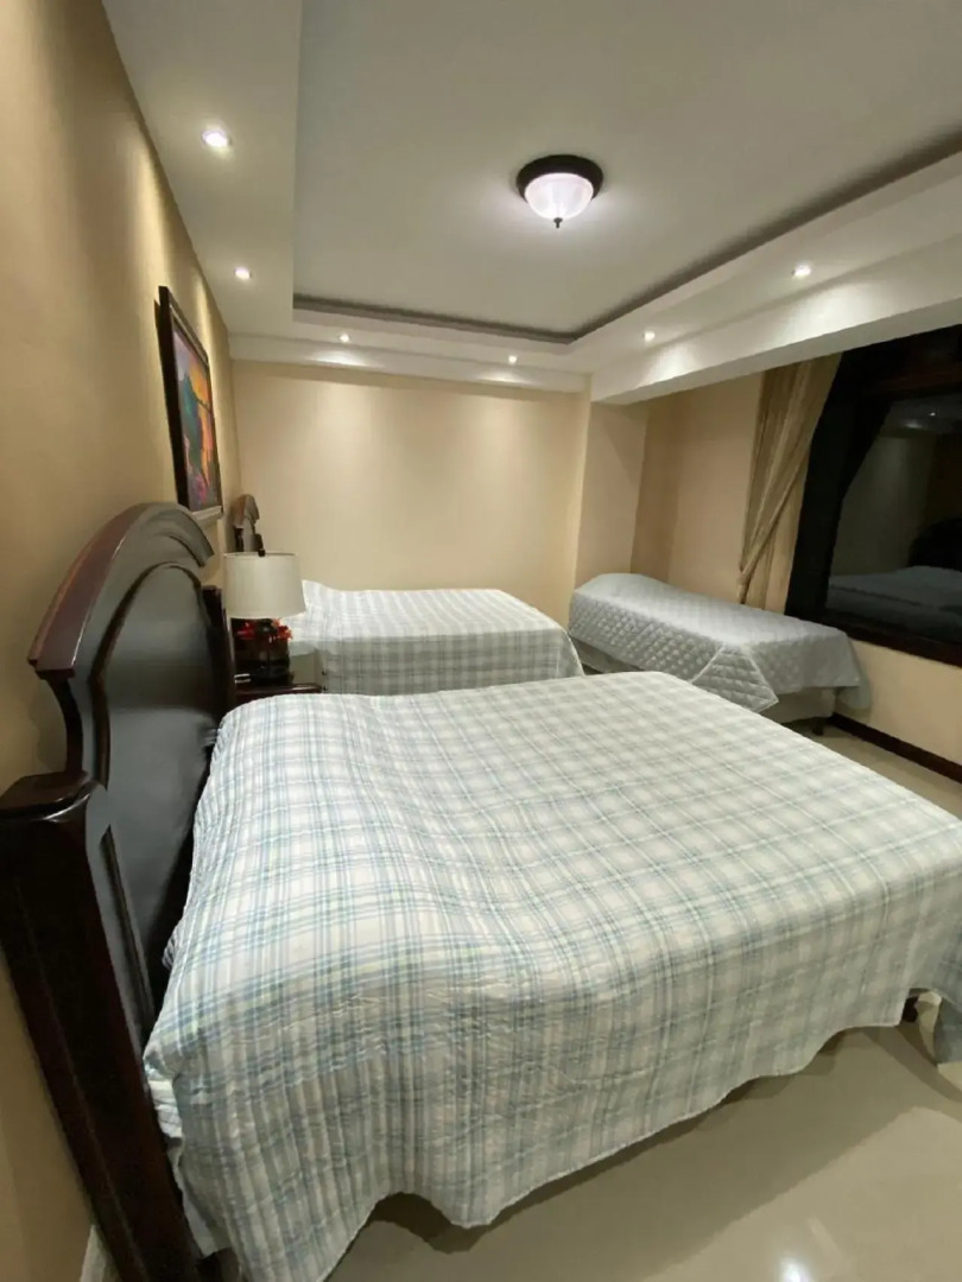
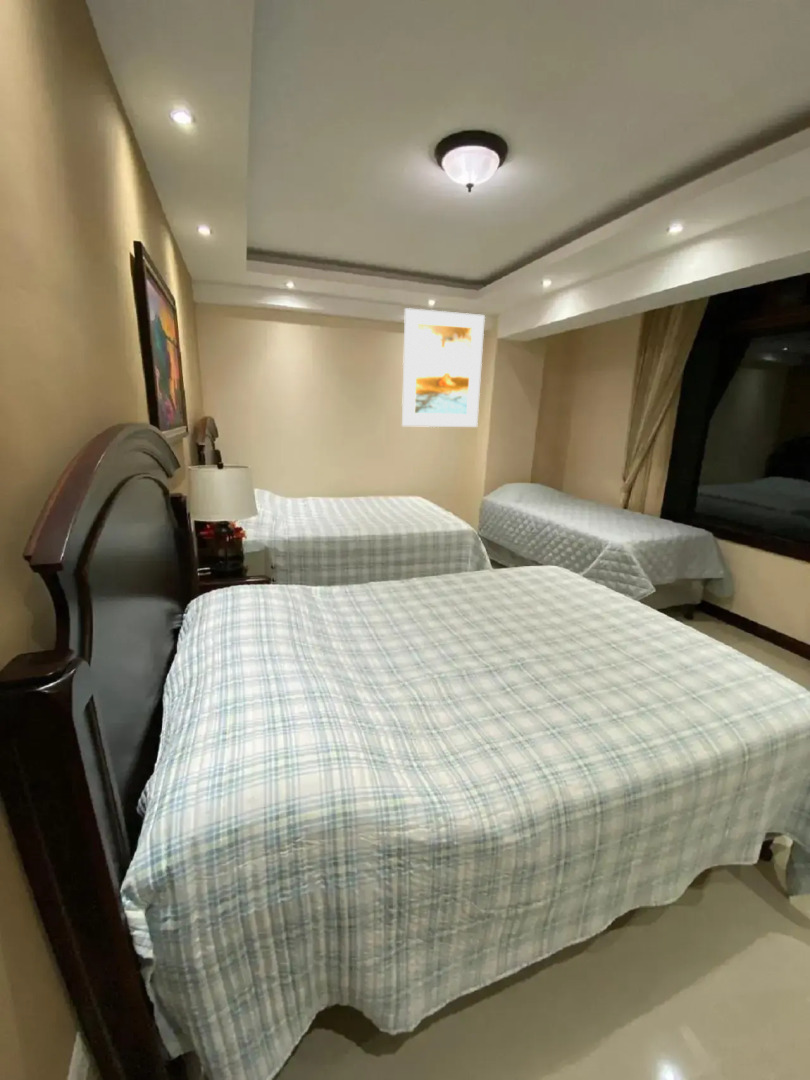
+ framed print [401,307,486,428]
